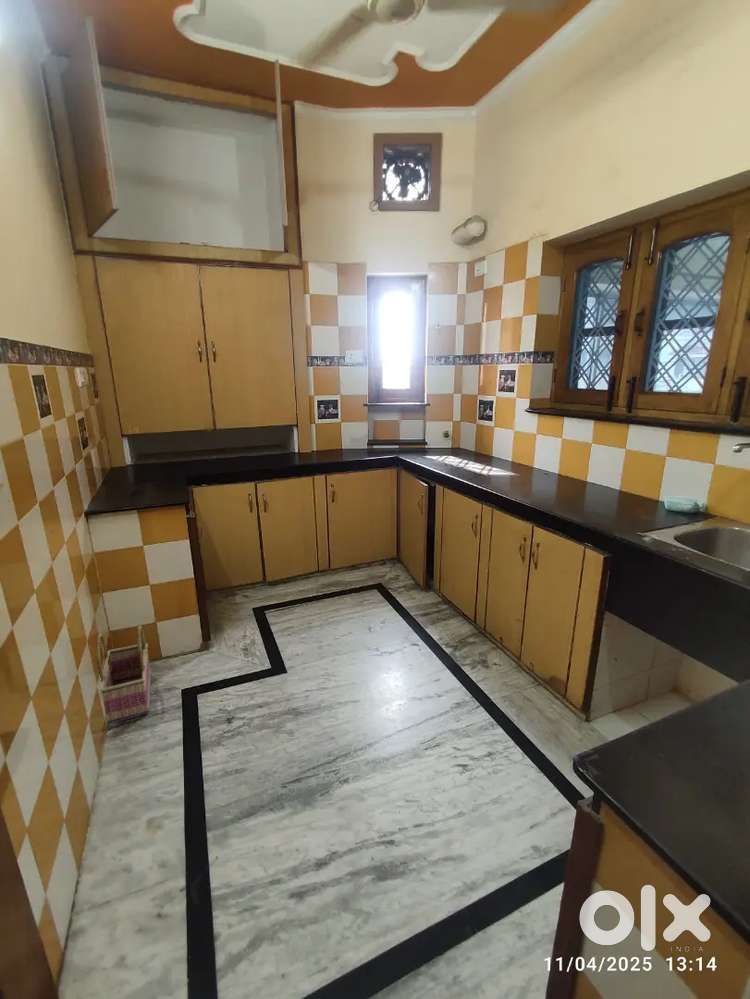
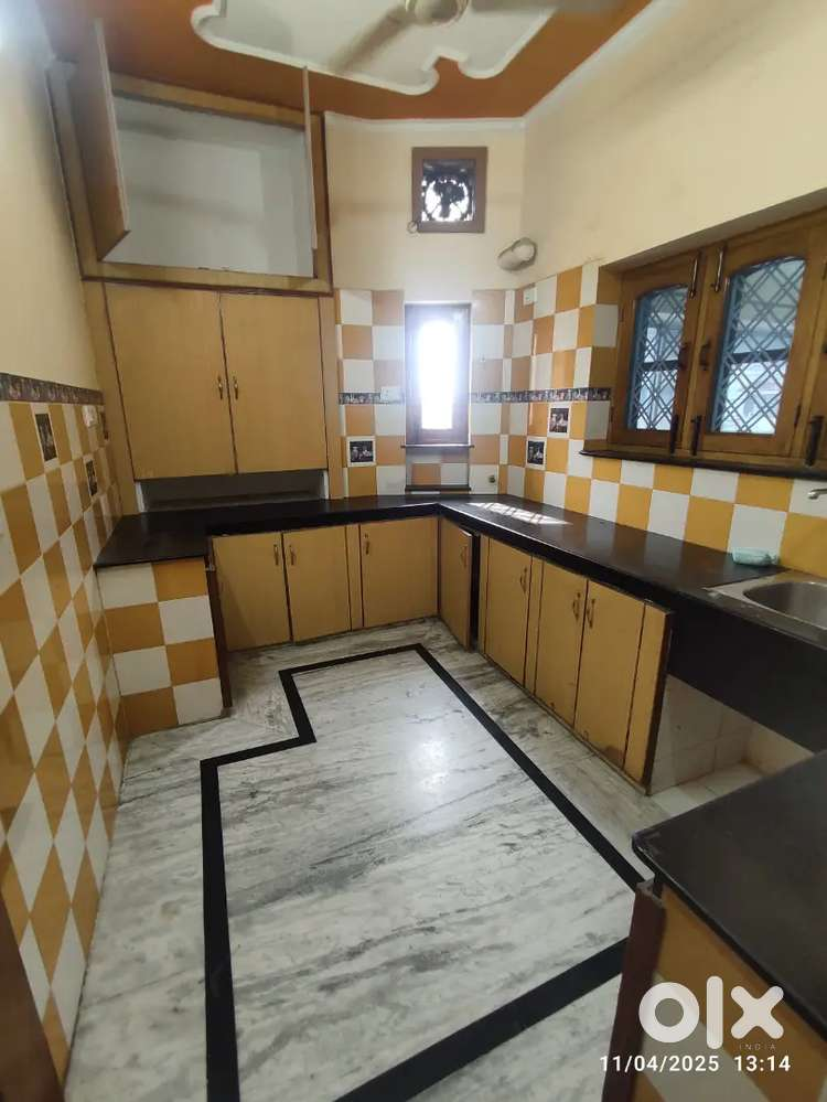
- basket [95,625,152,725]
